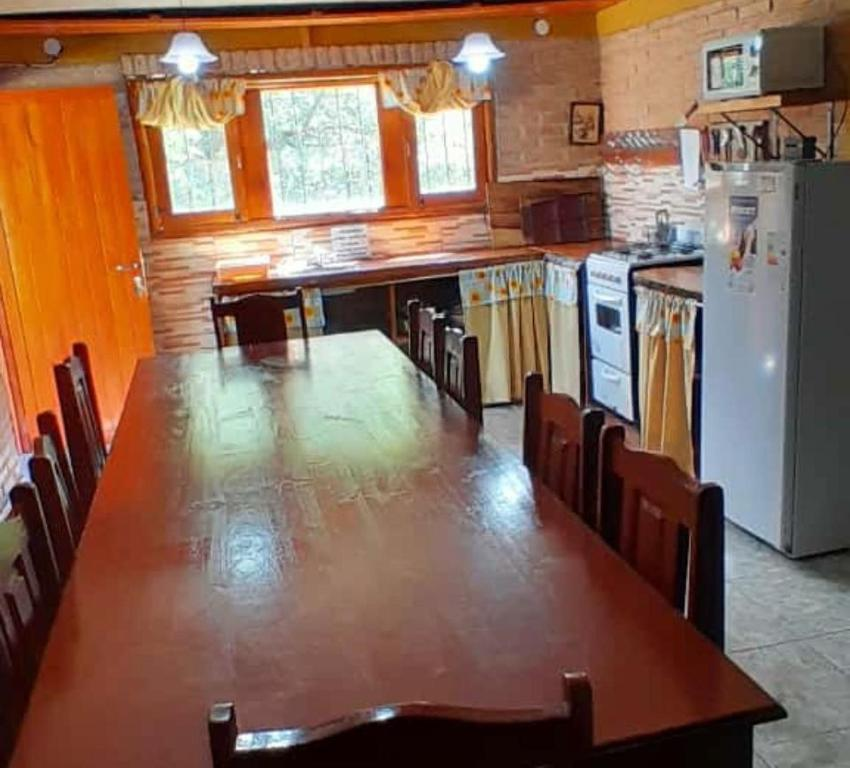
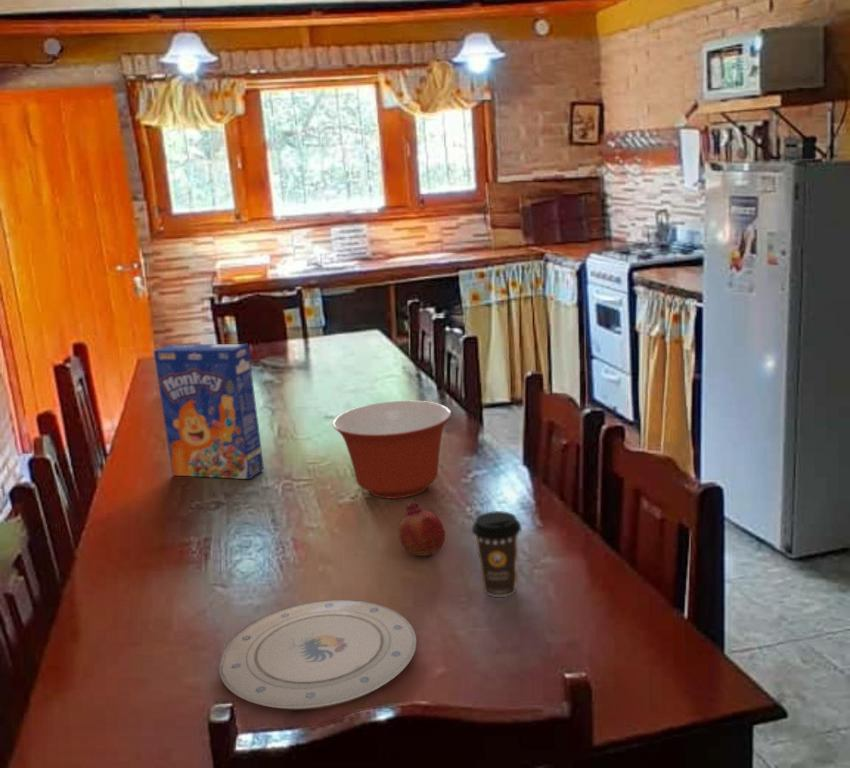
+ mixing bowl [331,400,452,500]
+ fruit [397,501,446,558]
+ coffee cup [471,510,522,598]
+ cereal box [153,343,265,480]
+ plate [218,599,417,711]
